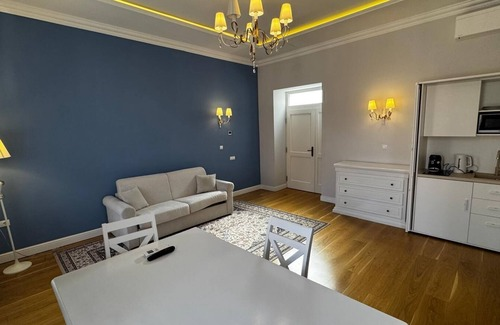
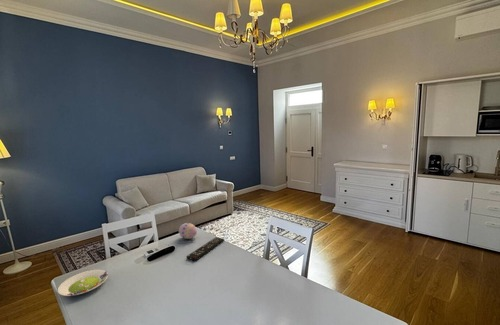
+ decorative egg [178,222,198,240]
+ salad plate [57,269,110,297]
+ remote control [185,236,225,262]
